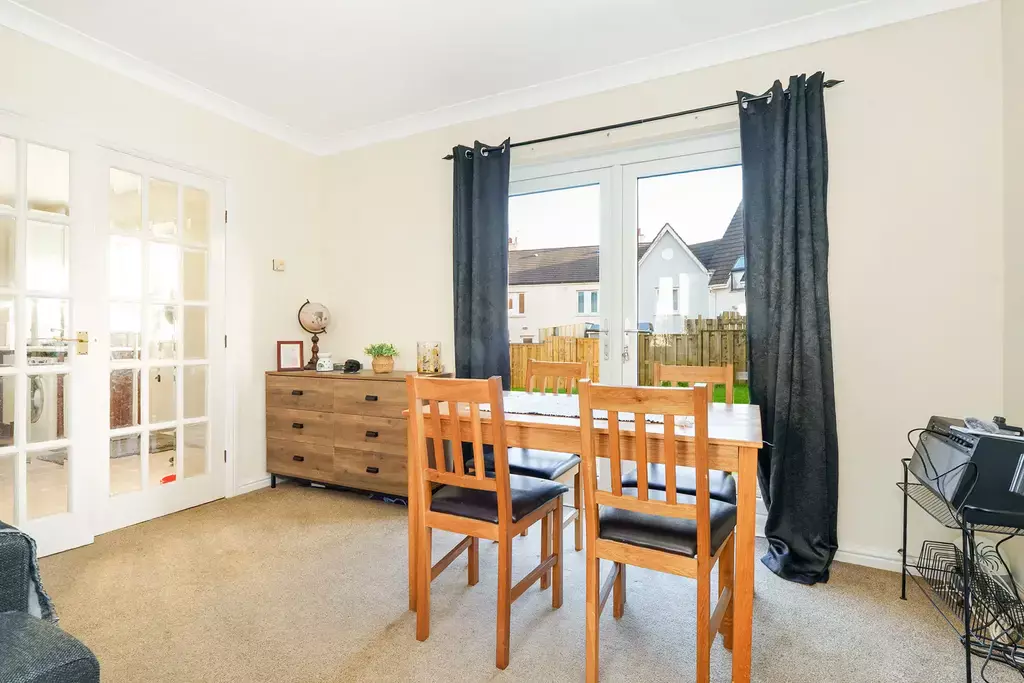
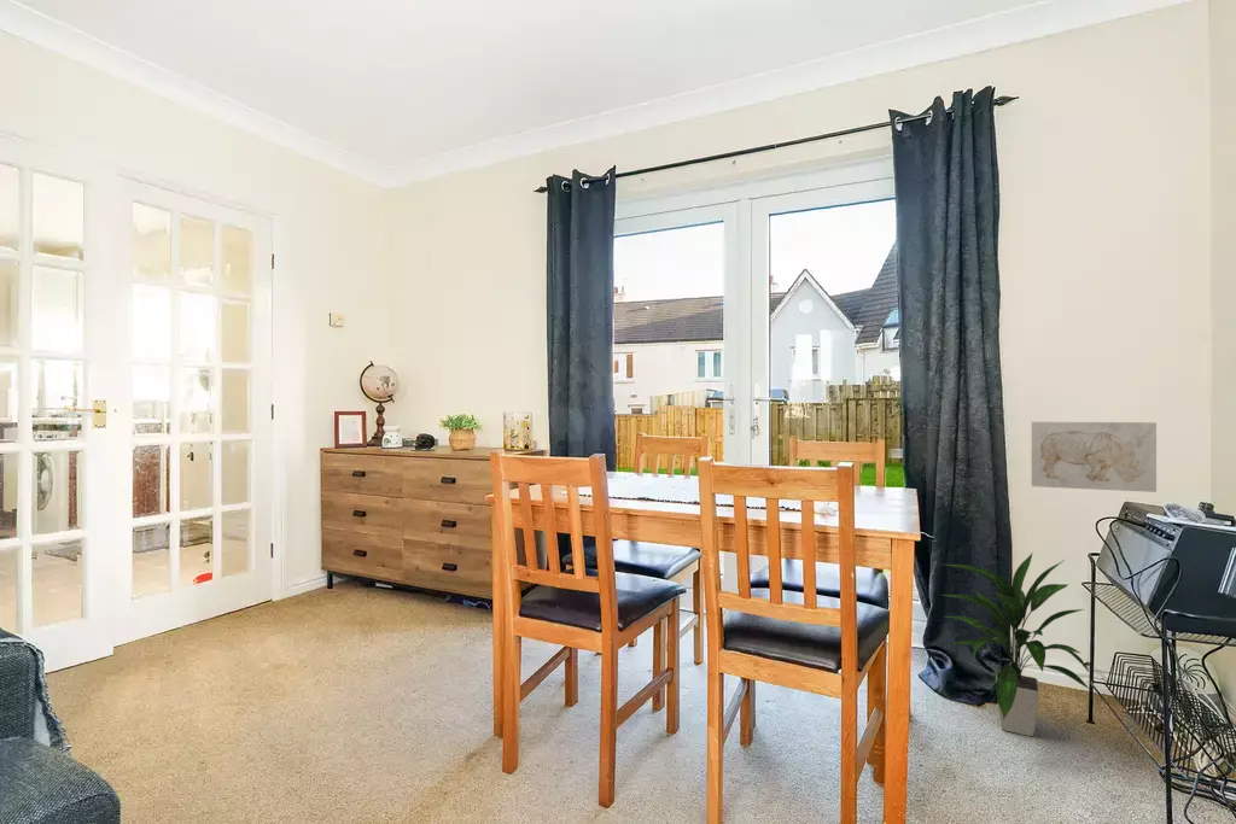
+ indoor plant [939,553,1090,737]
+ wall art [1030,421,1158,493]
